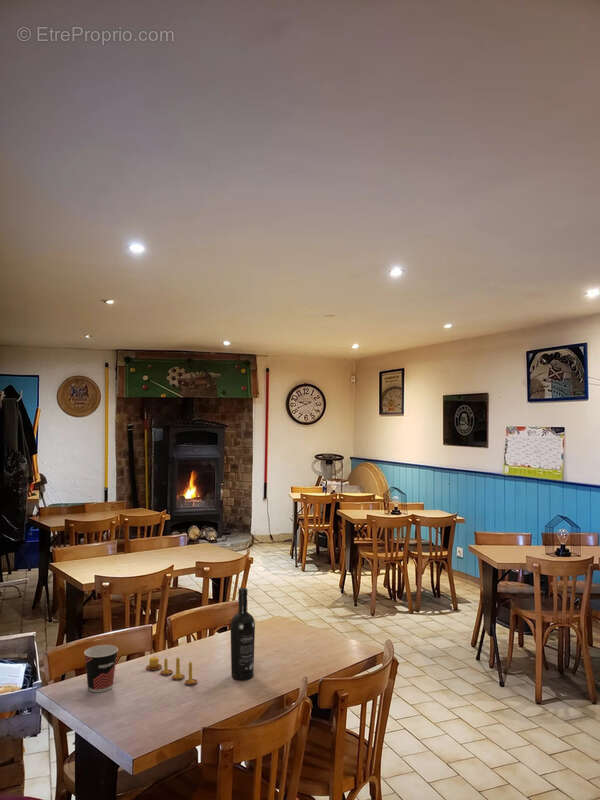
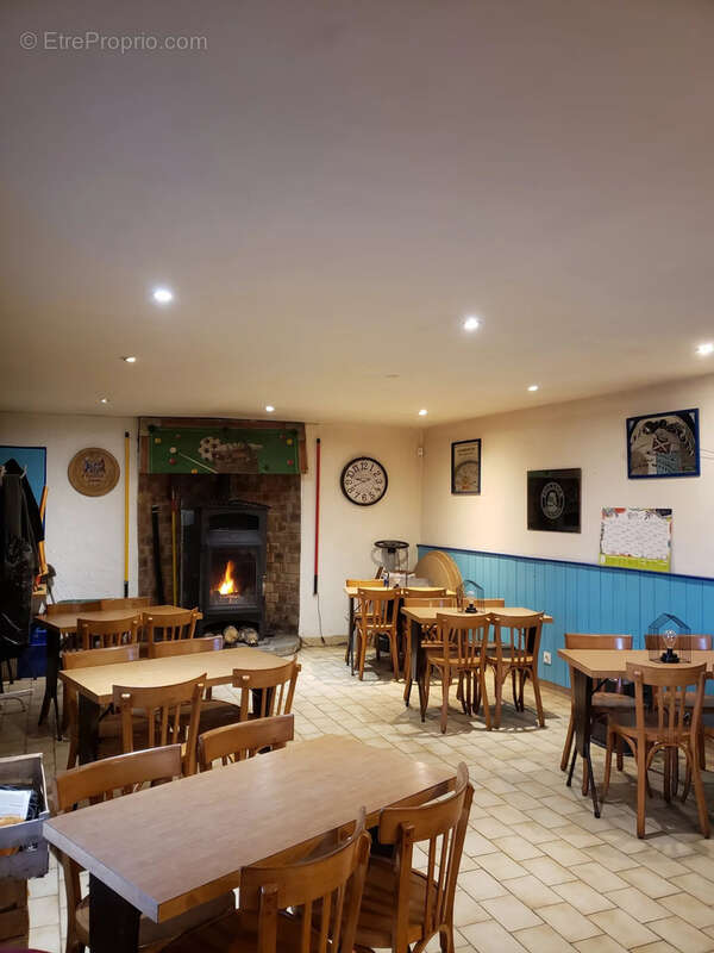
- wine bottle [230,587,256,681]
- cup [83,644,119,693]
- candle [145,656,198,686]
